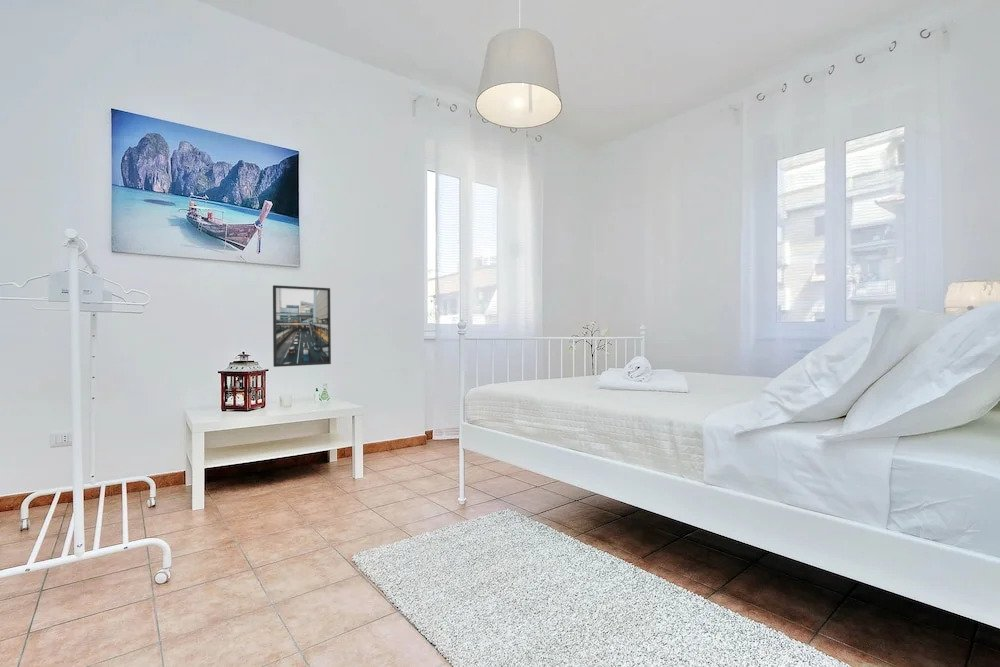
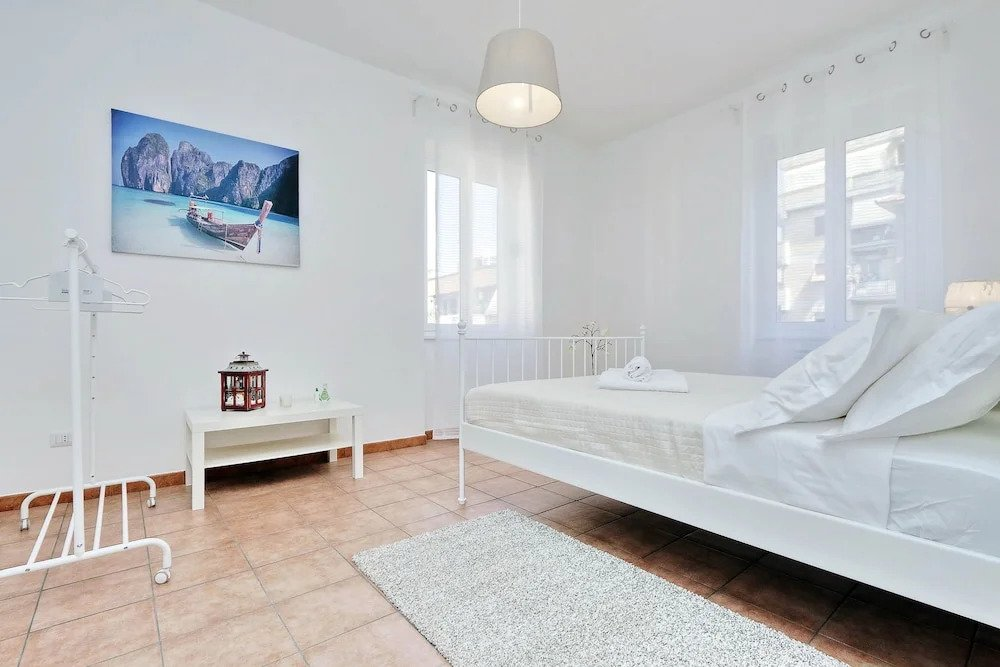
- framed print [272,284,332,368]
